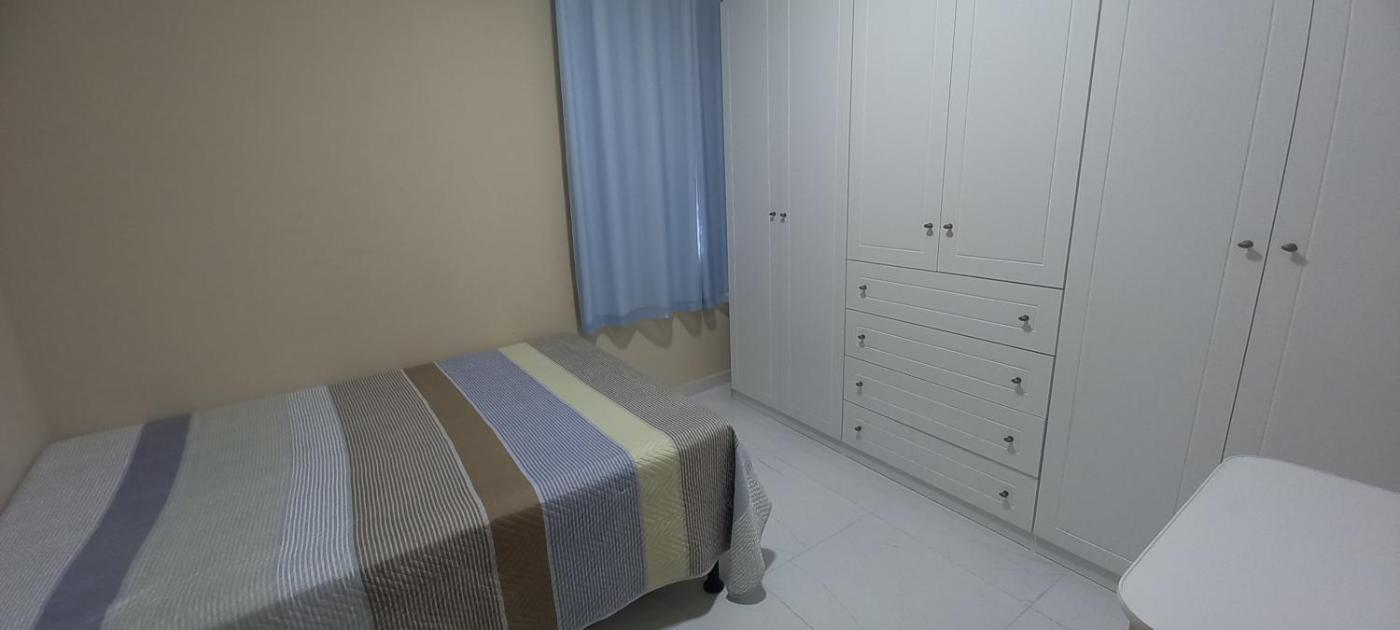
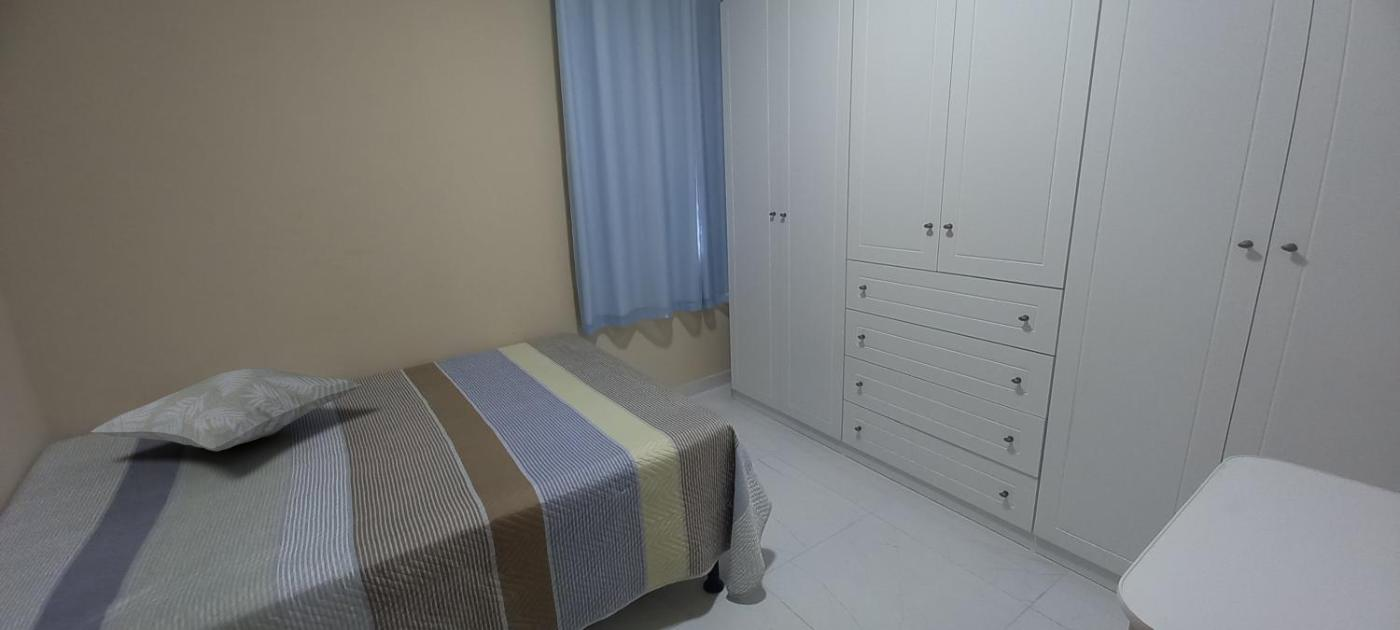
+ decorative pillow [90,367,362,452]
